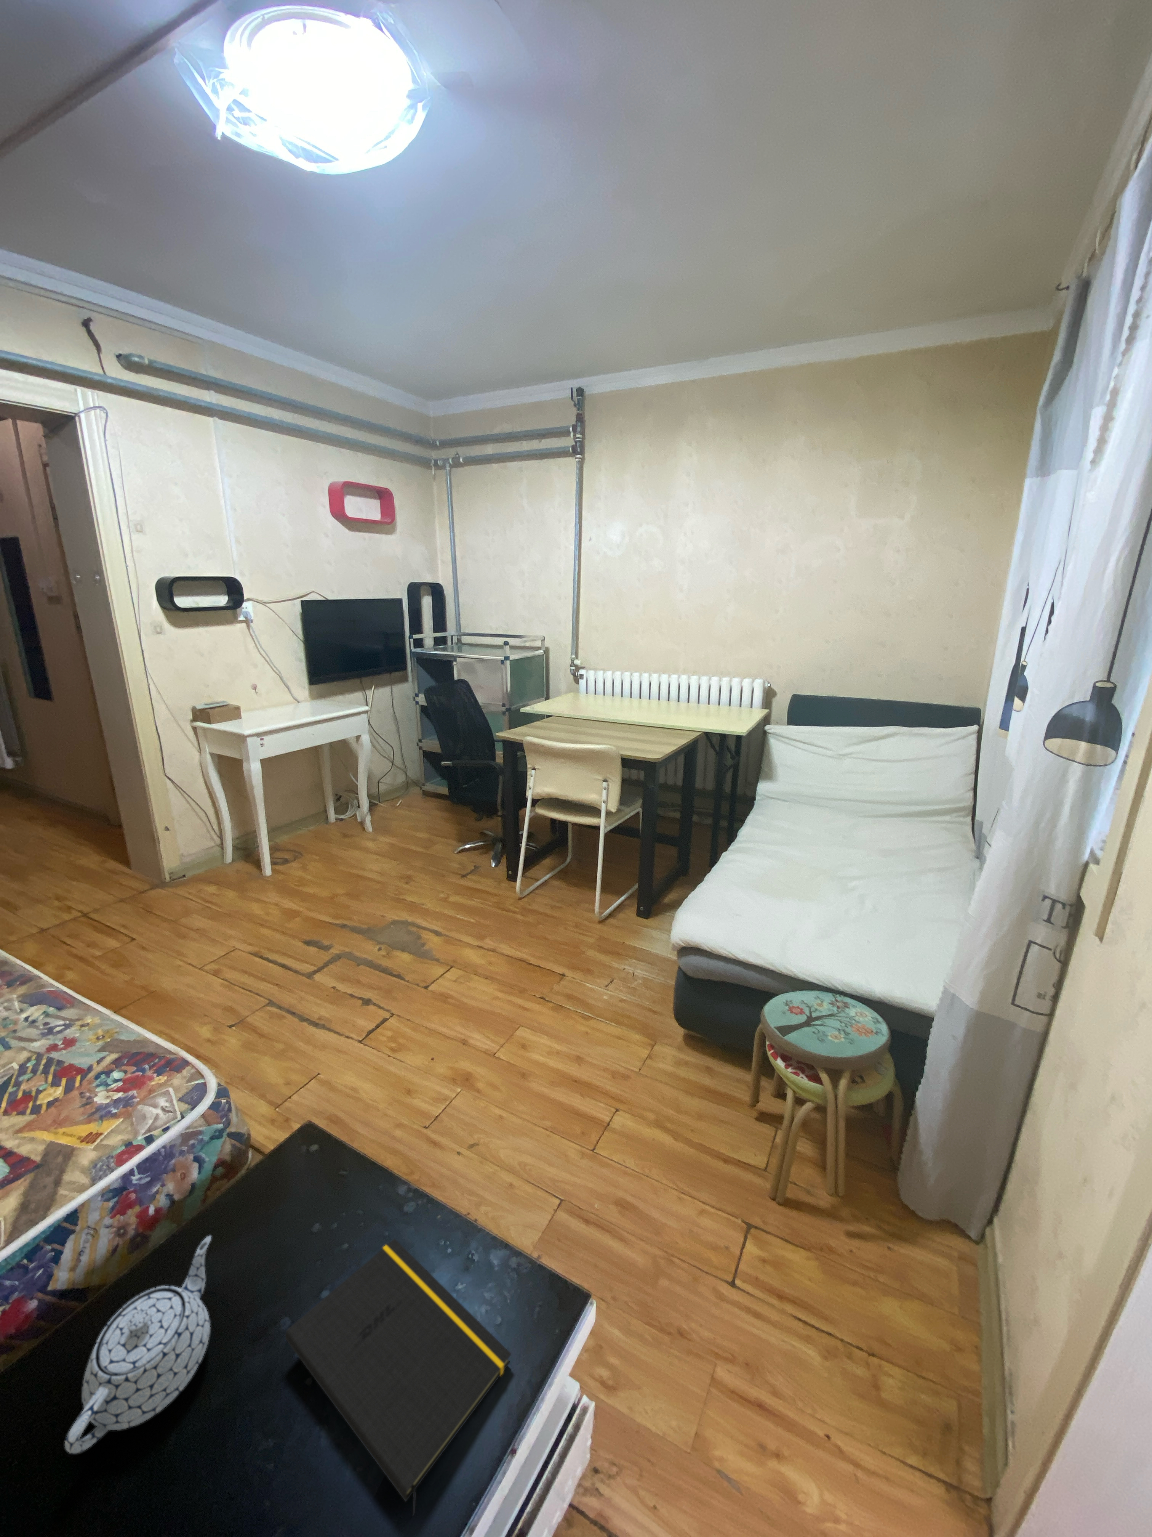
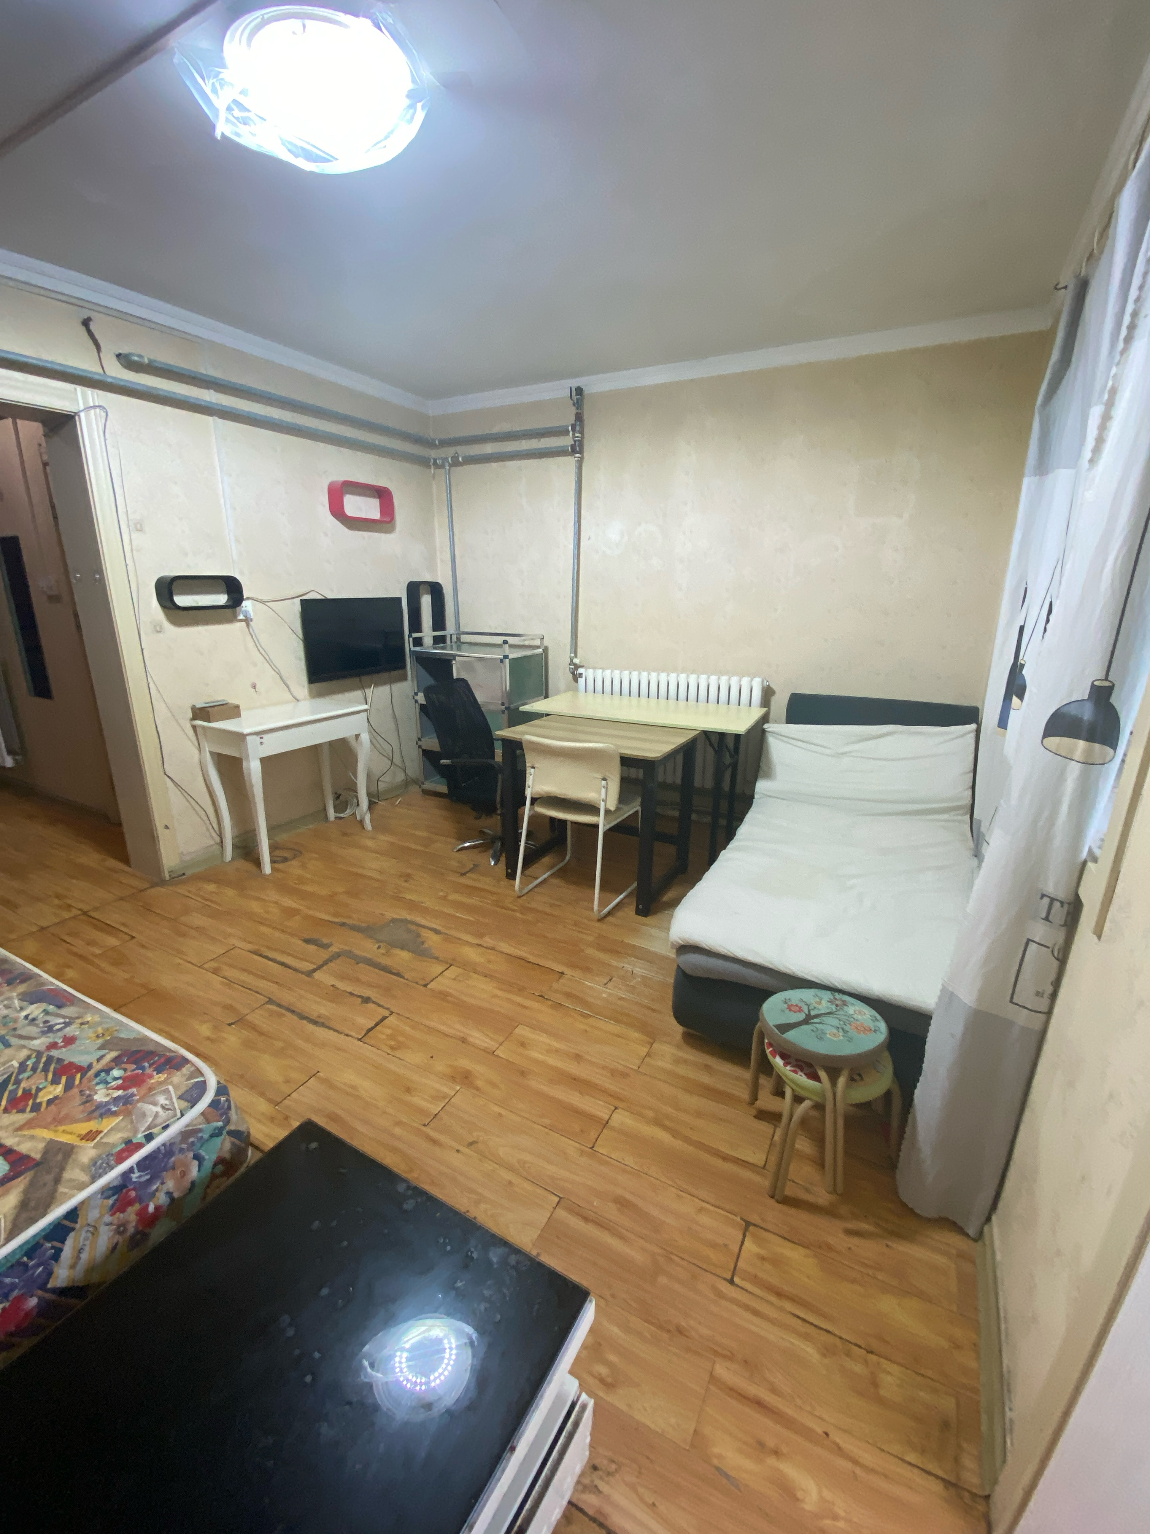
- notepad [284,1238,512,1518]
- teapot [64,1236,212,1455]
